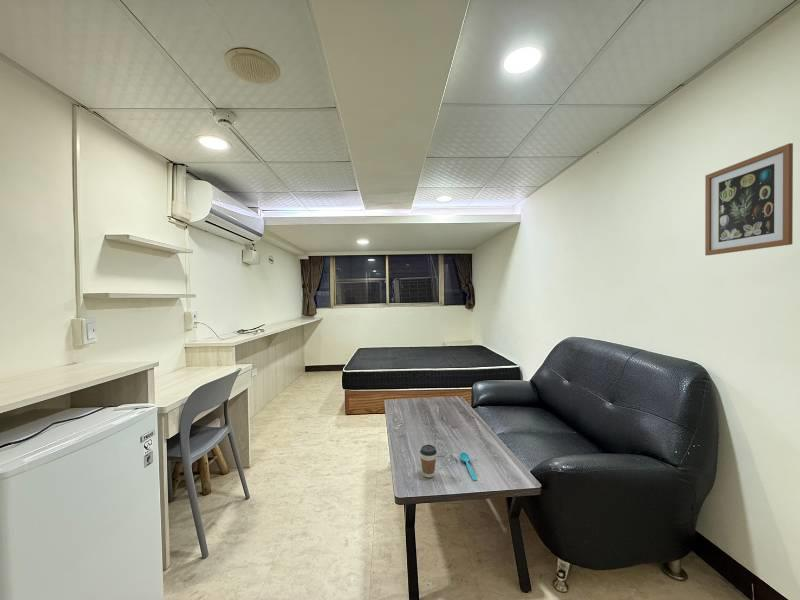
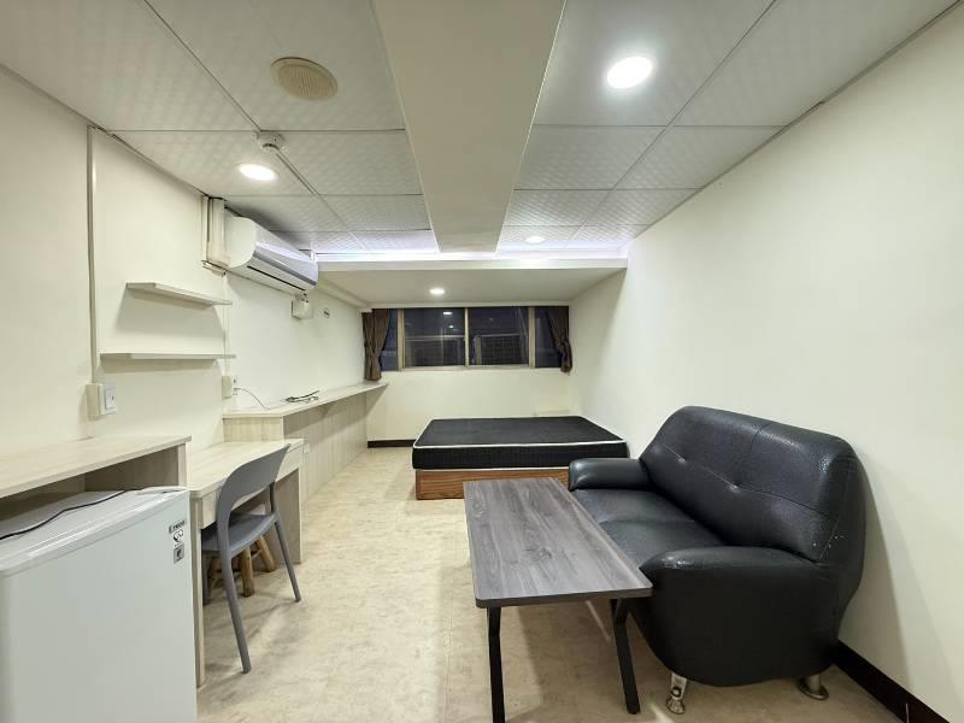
- wall art [704,142,794,256]
- coffee cup [419,444,438,479]
- spoon [459,452,478,482]
